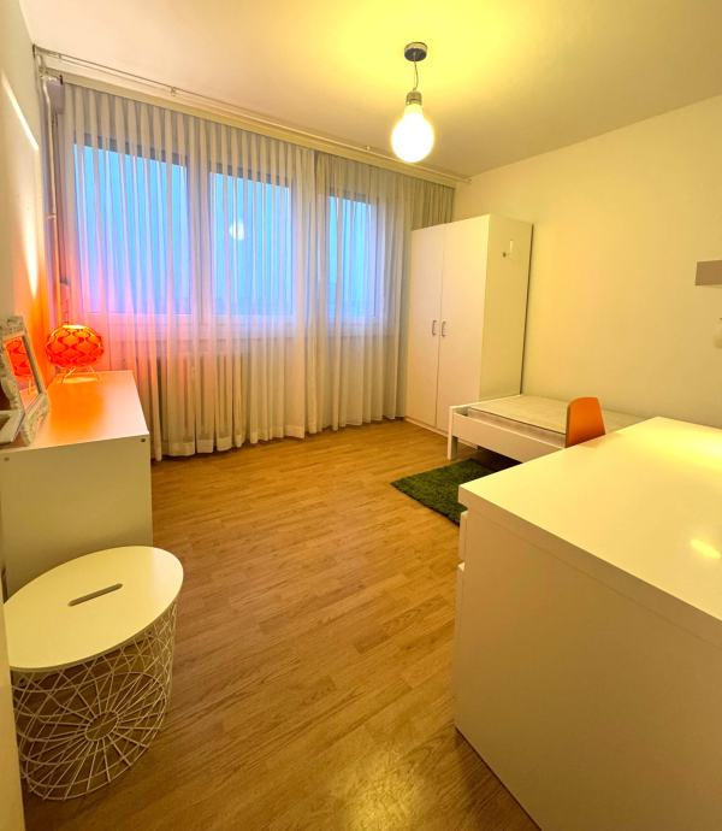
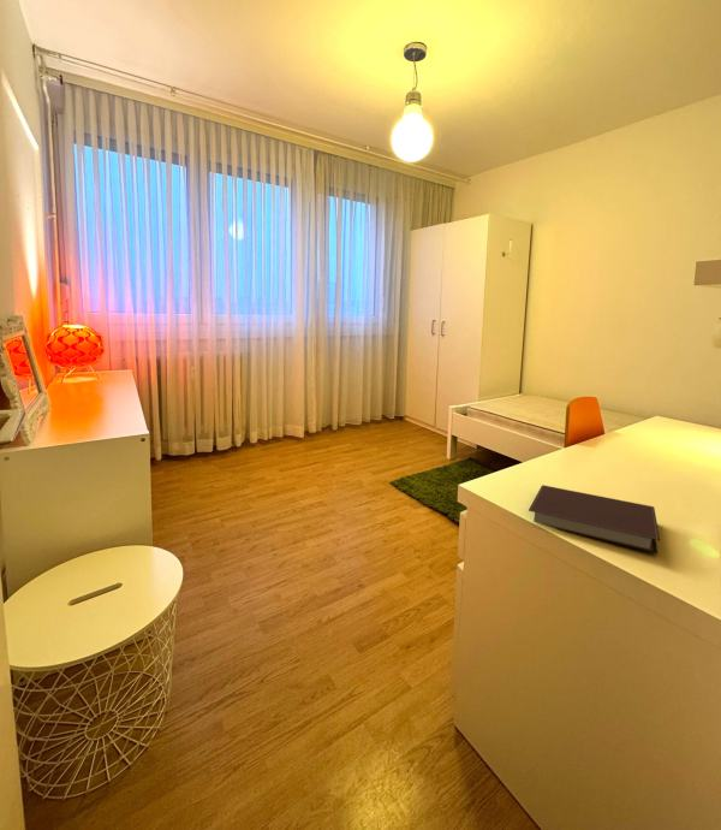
+ notebook [528,484,661,555]
